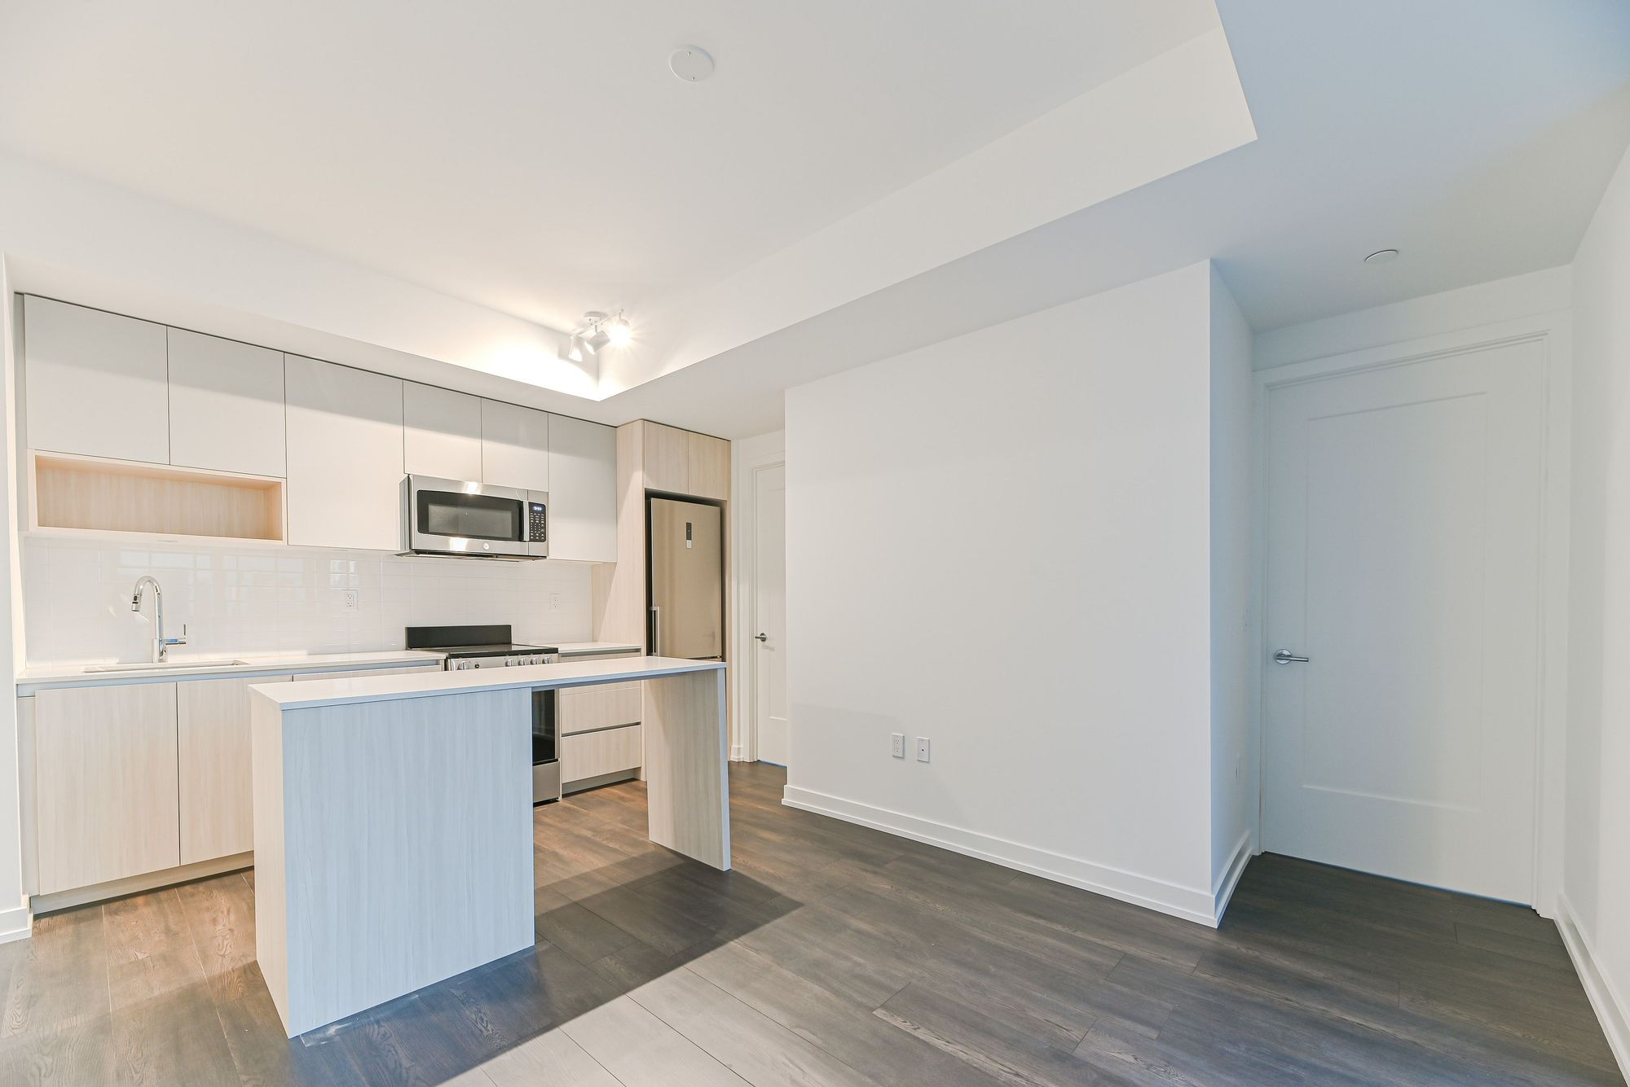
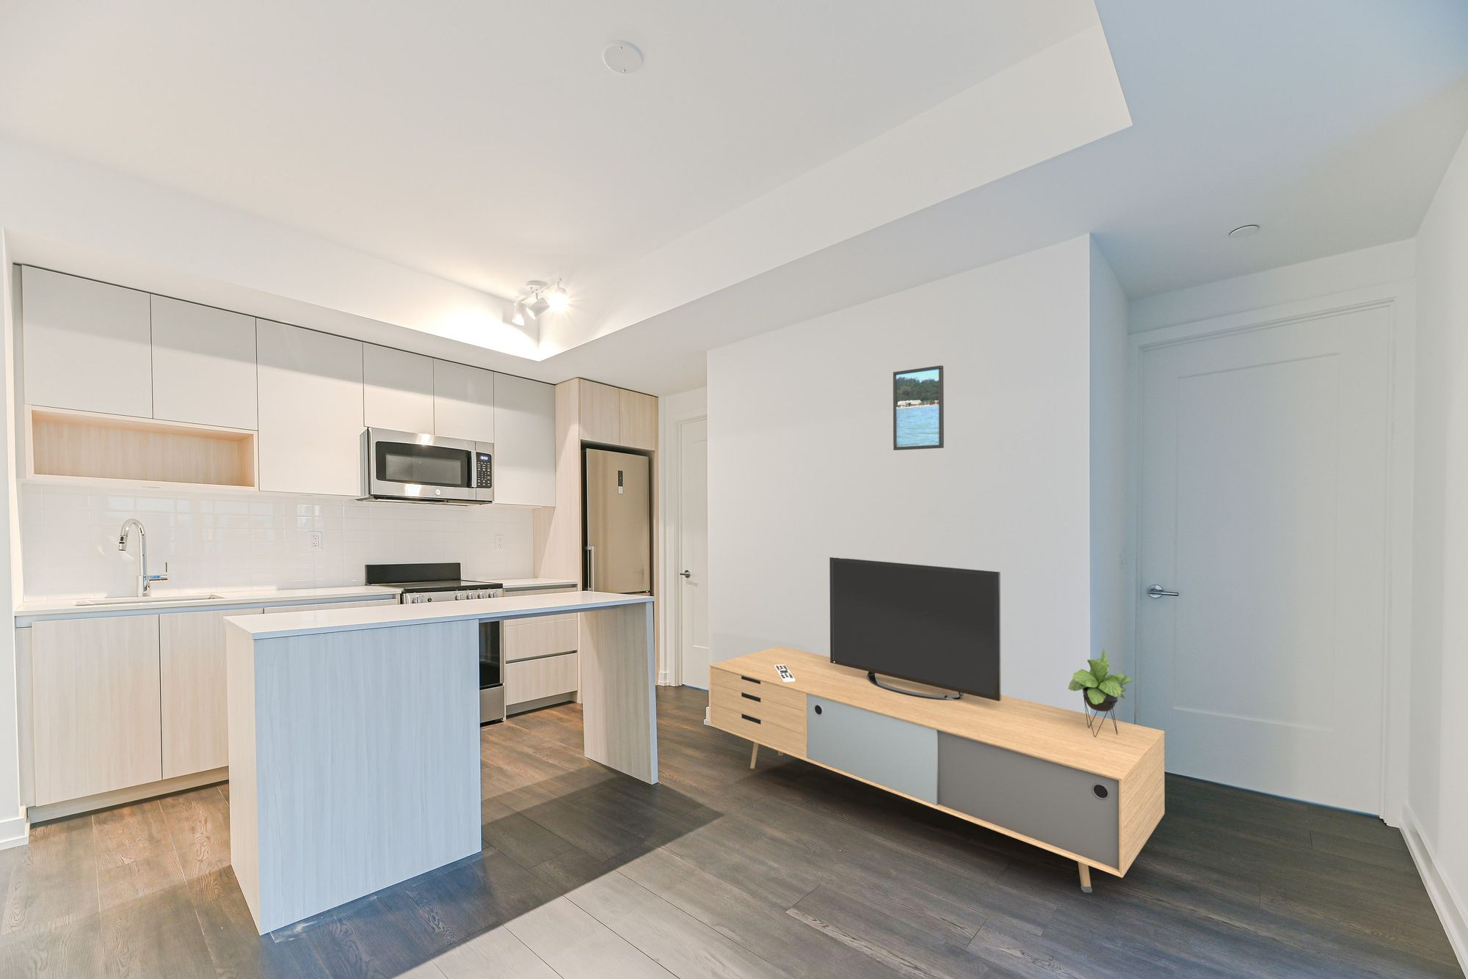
+ media console [708,556,1165,887]
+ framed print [893,365,944,451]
